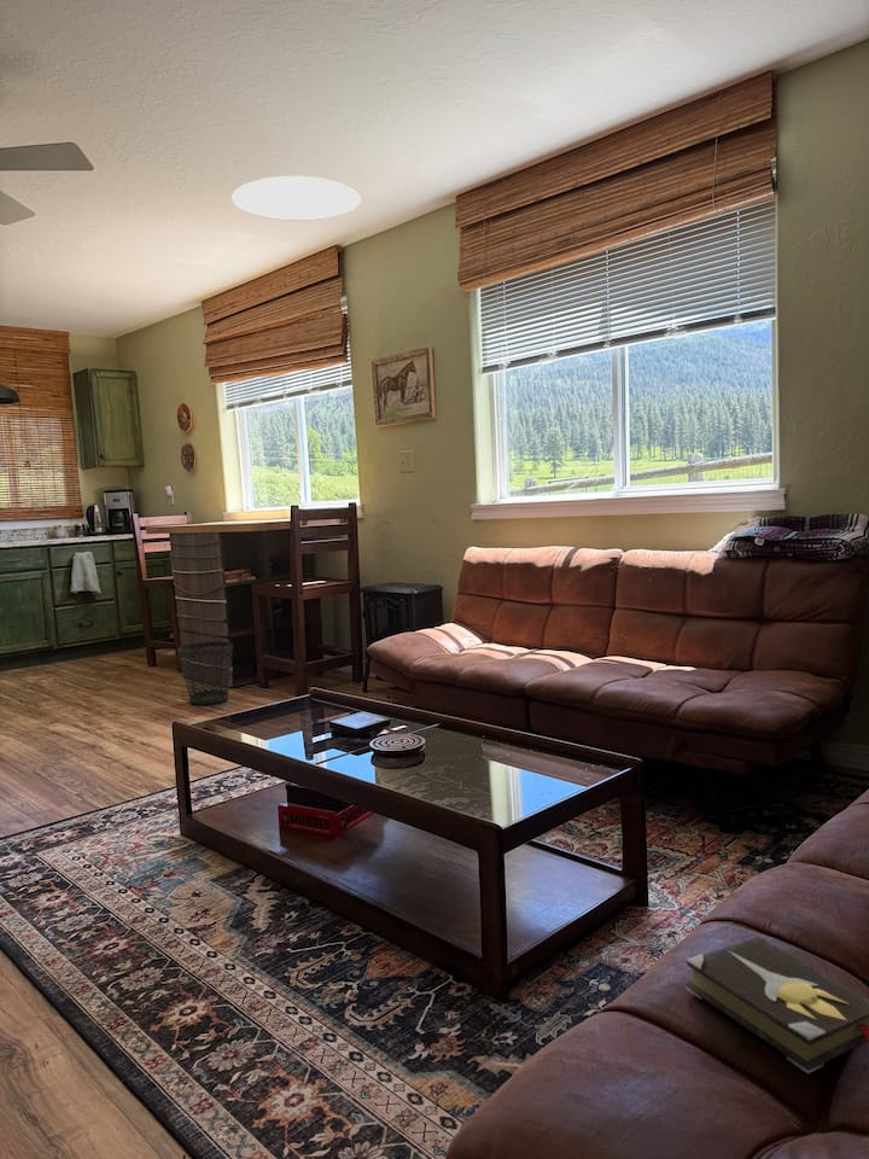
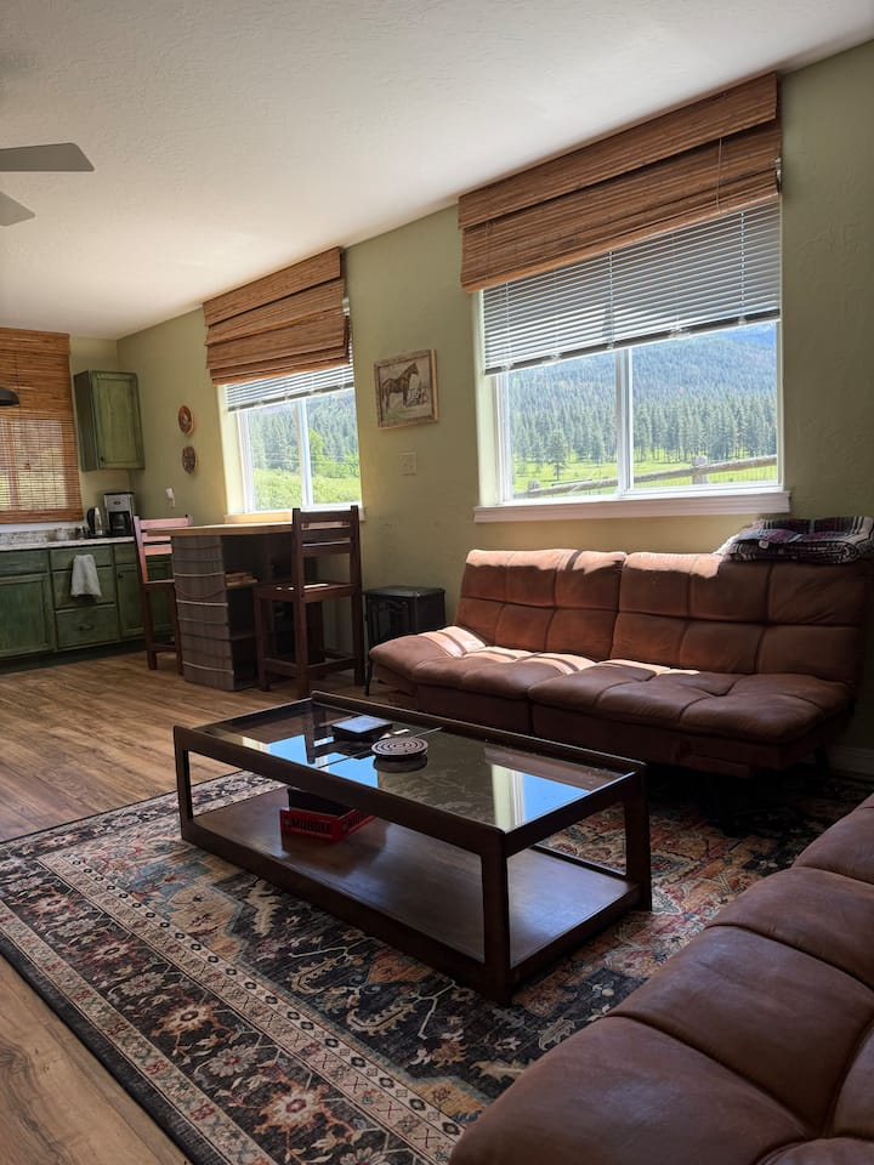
- wastebasket [176,640,234,706]
- ceiling light [231,175,363,222]
- hardback book [686,936,869,1074]
